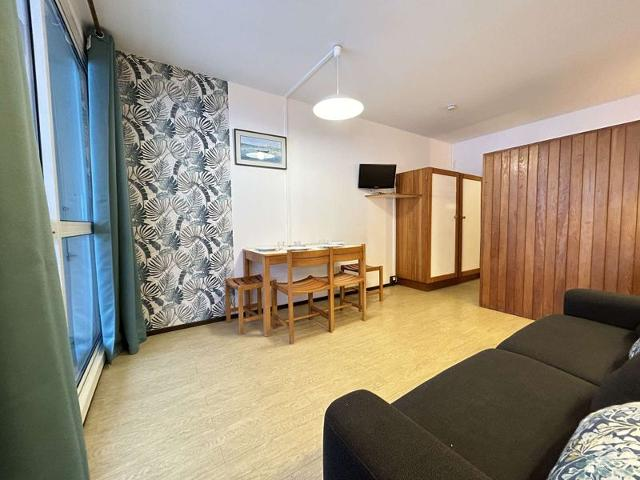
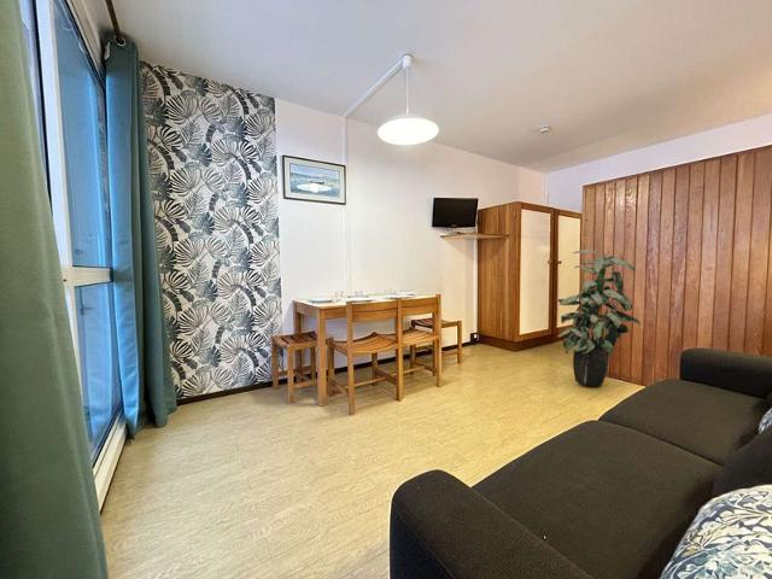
+ indoor plant [555,248,642,388]
